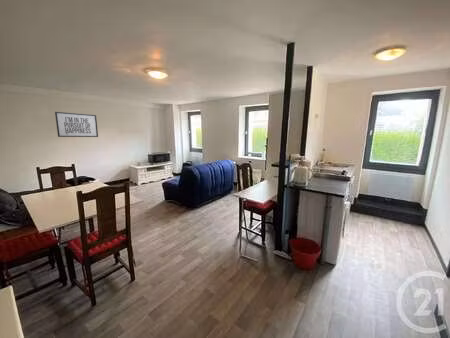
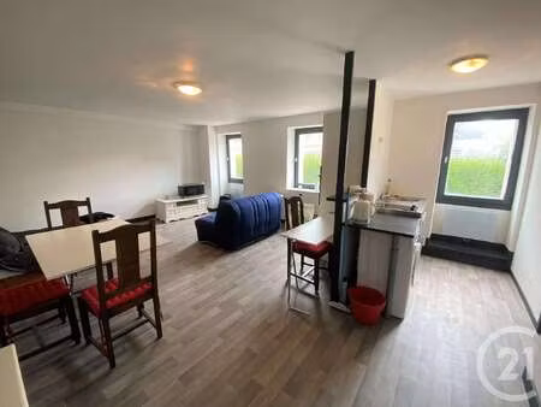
- mirror [54,111,99,138]
